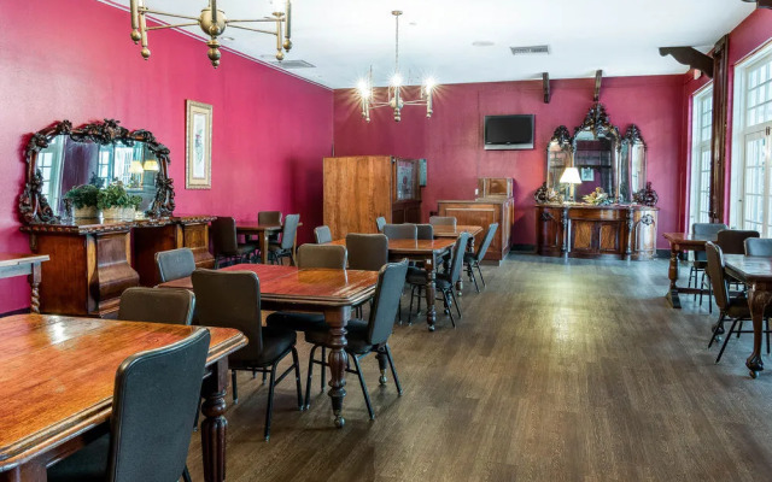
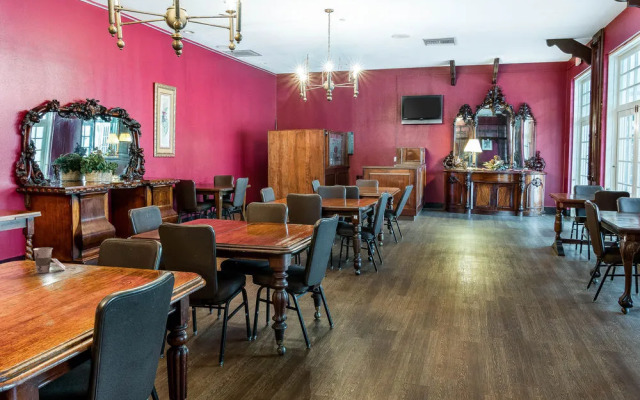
+ cup [32,247,66,274]
